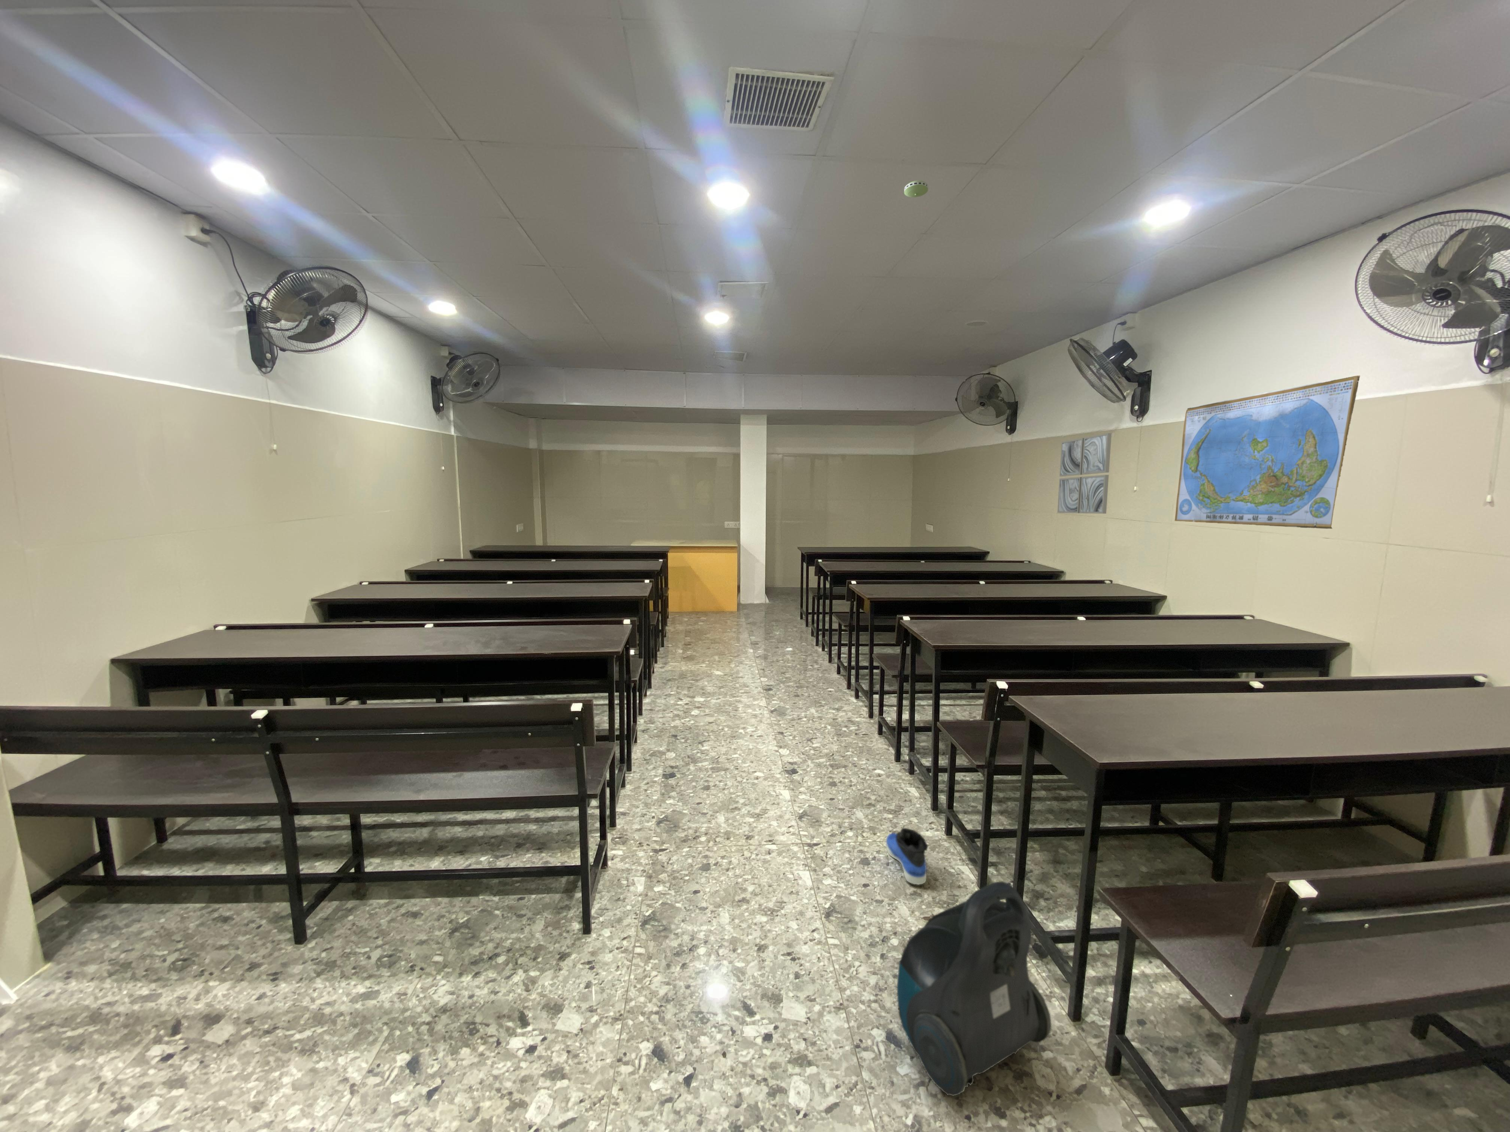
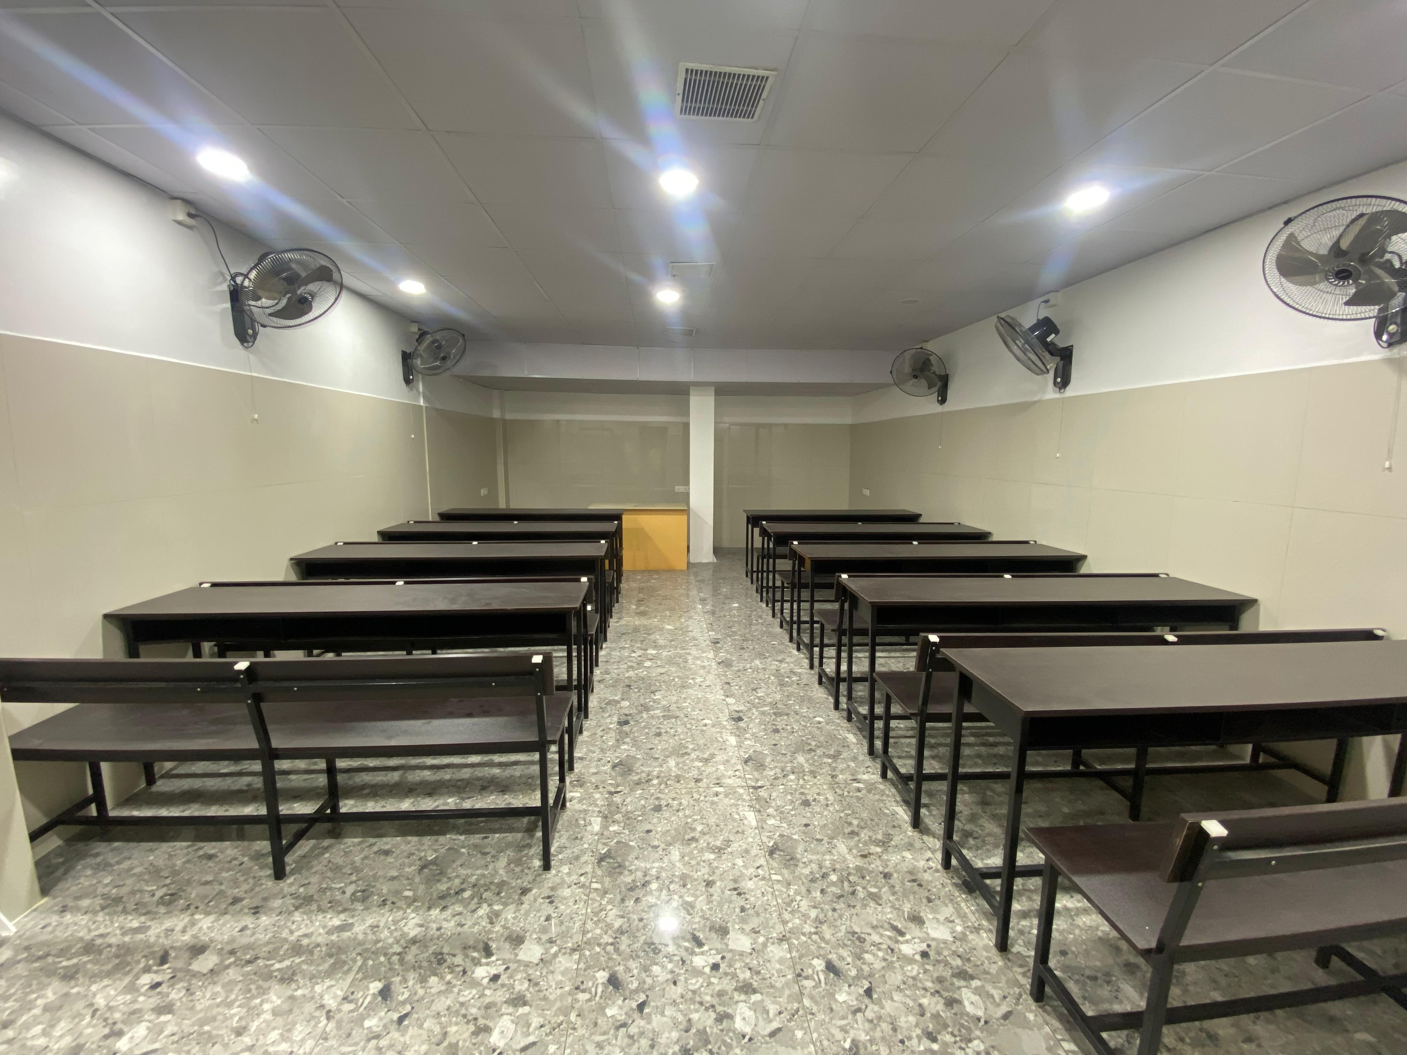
- smoke detector [904,180,929,197]
- vacuum cleaner [896,881,1052,1096]
- world map [1175,375,1360,529]
- wall art [1057,433,1112,514]
- sneaker [886,828,929,885]
